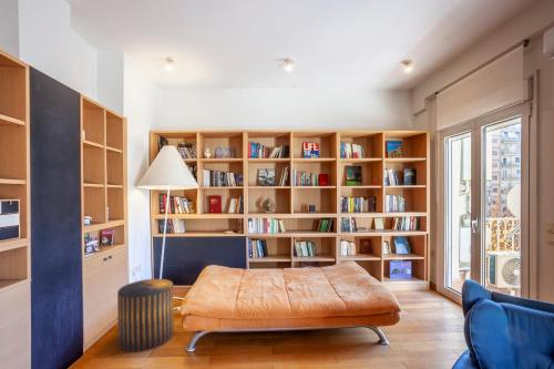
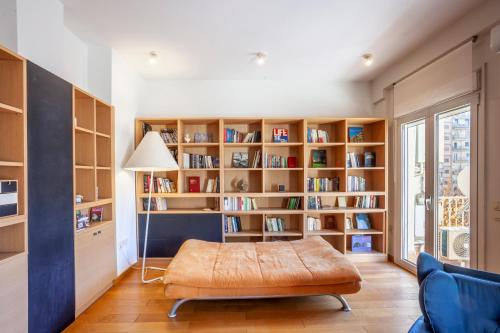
- stool [116,278,175,353]
